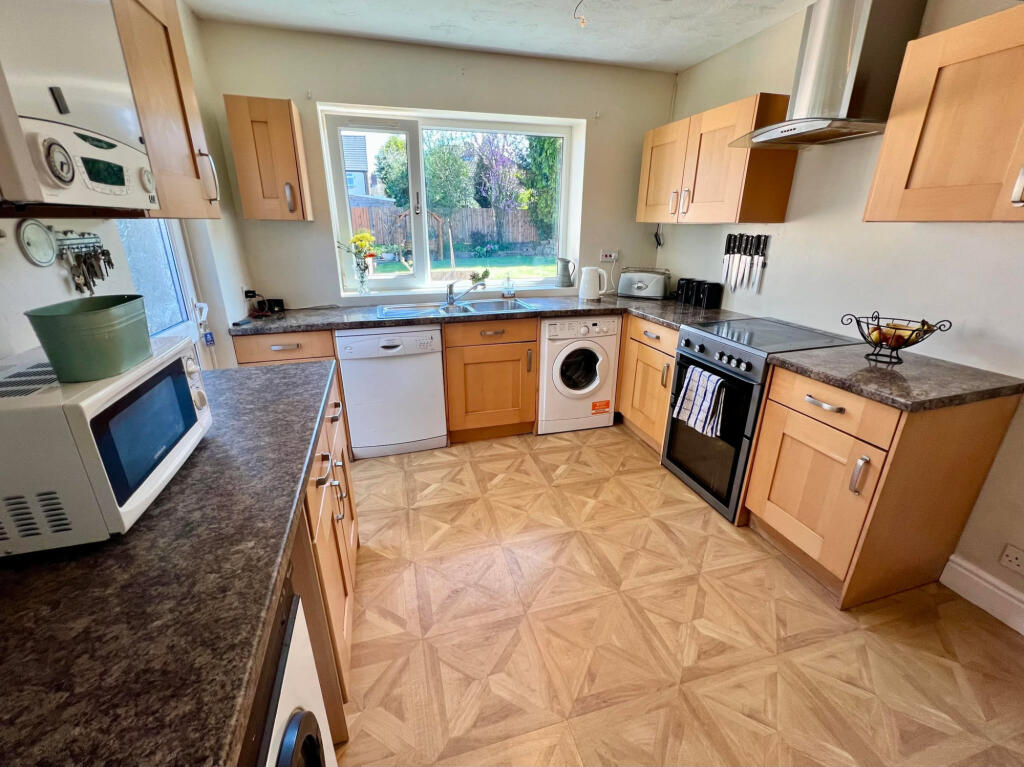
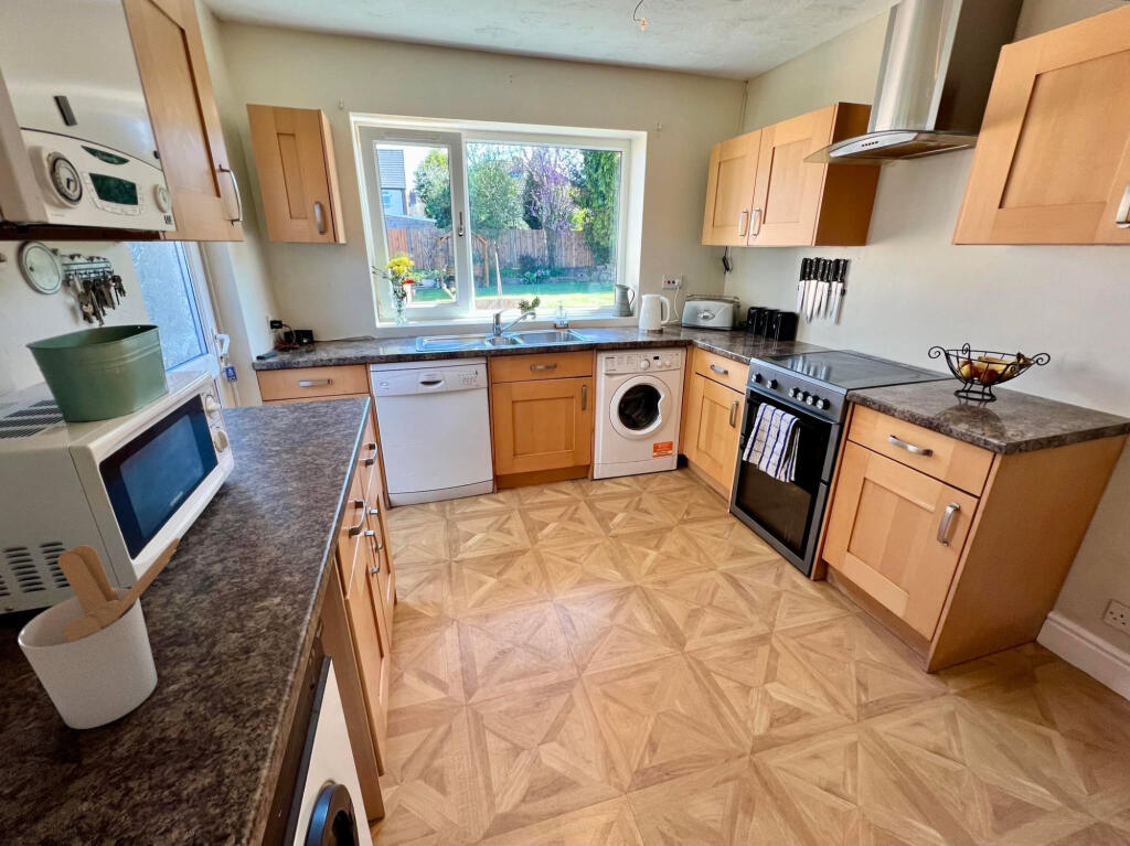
+ utensil holder [17,537,181,730]
